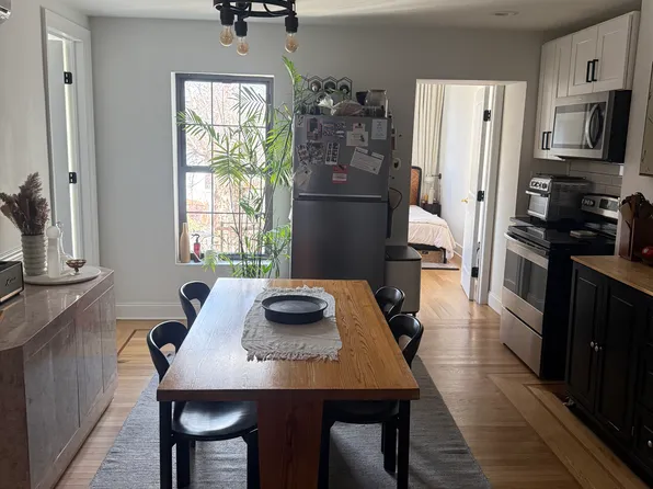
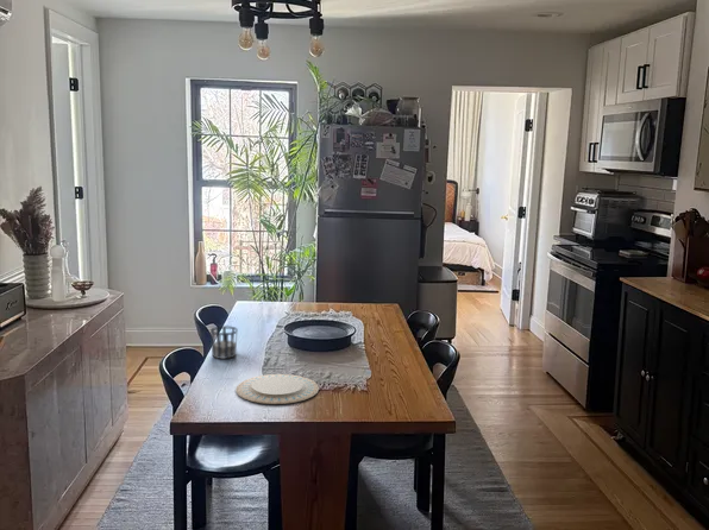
+ chinaware [234,373,320,405]
+ cup [209,324,239,360]
